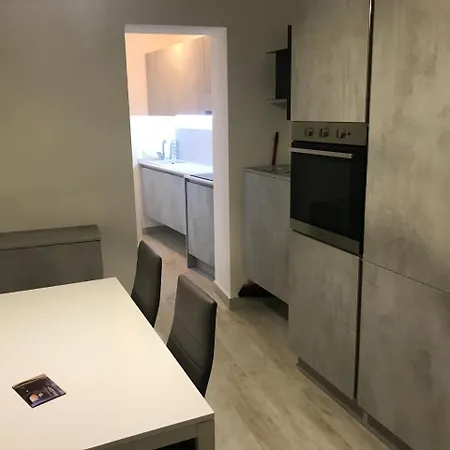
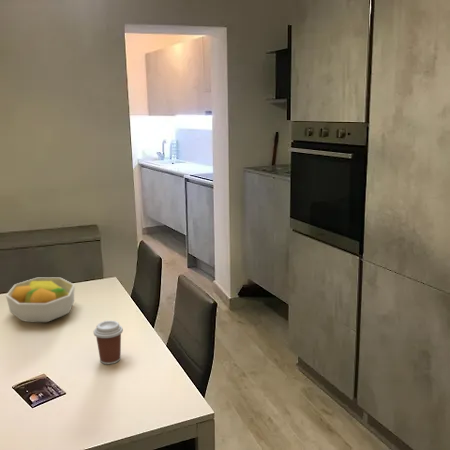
+ coffee cup [93,320,124,365]
+ fruit bowl [5,277,76,323]
